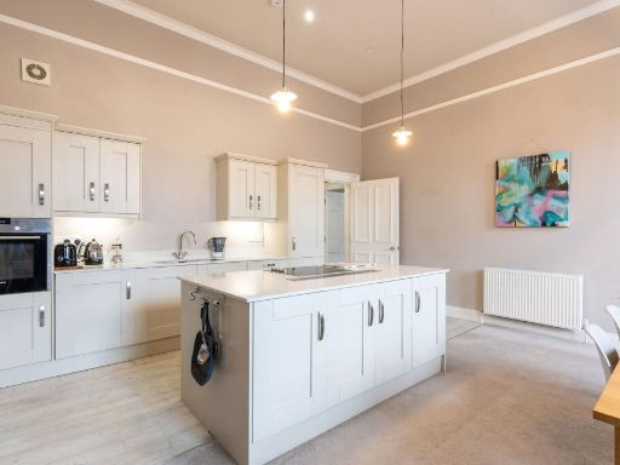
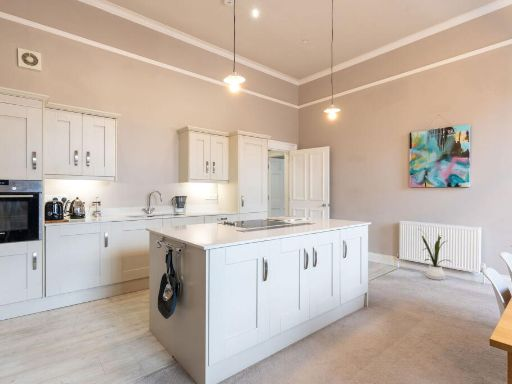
+ house plant [418,228,452,281]
